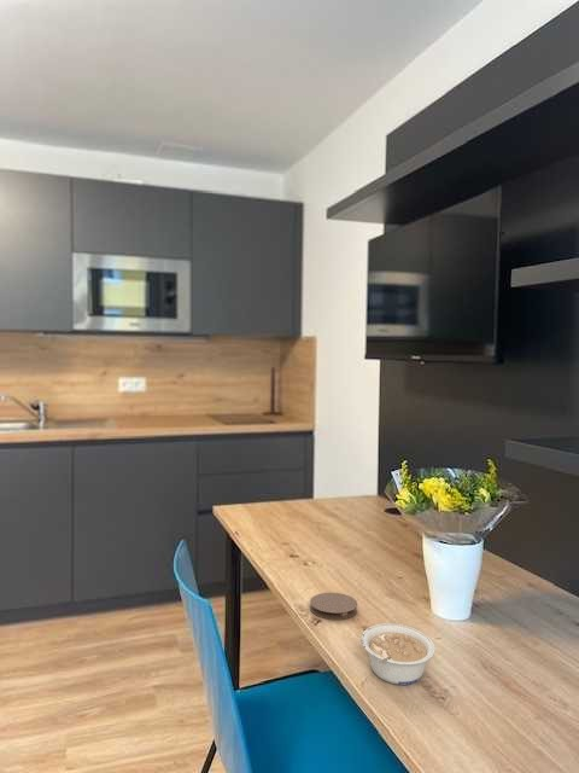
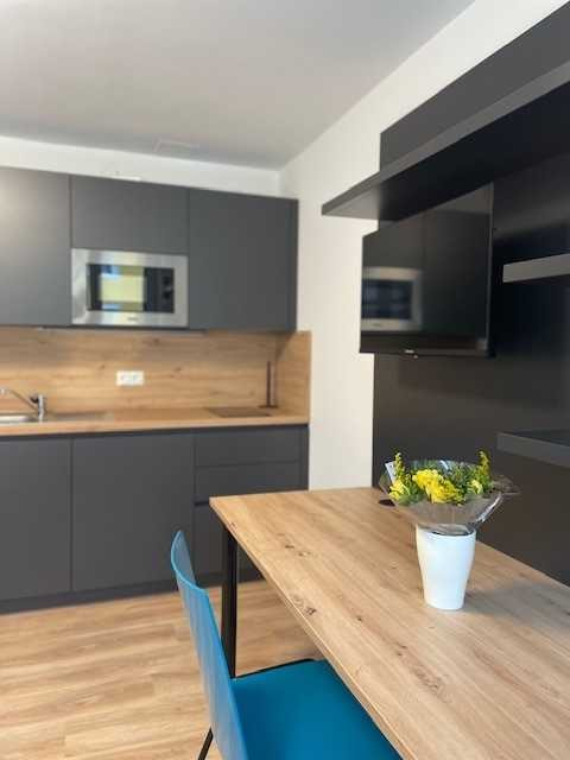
- coaster [309,592,358,621]
- legume [359,622,435,686]
